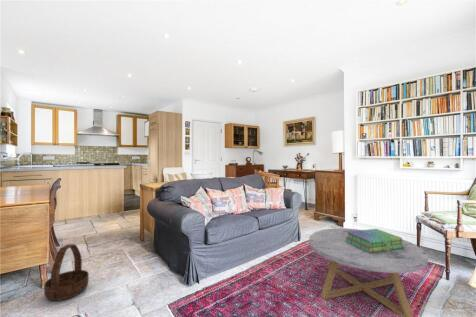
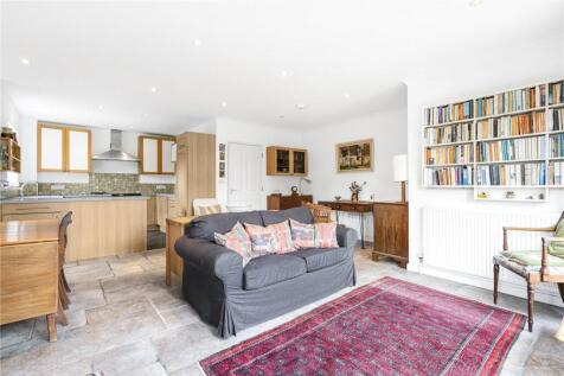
- coffee table [308,228,429,317]
- basket [43,243,90,302]
- stack of books [345,228,404,253]
